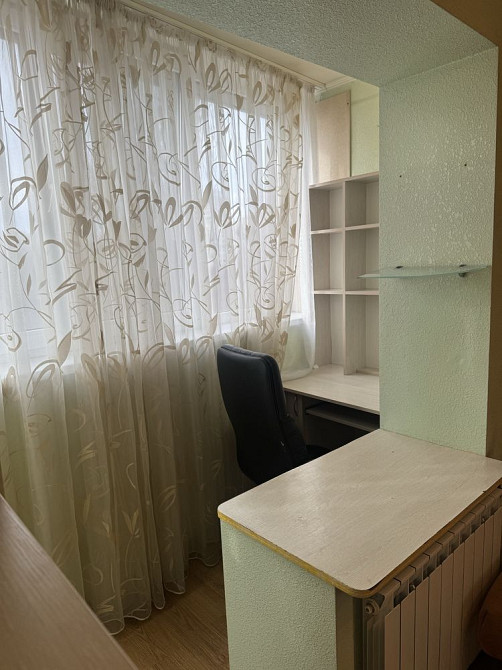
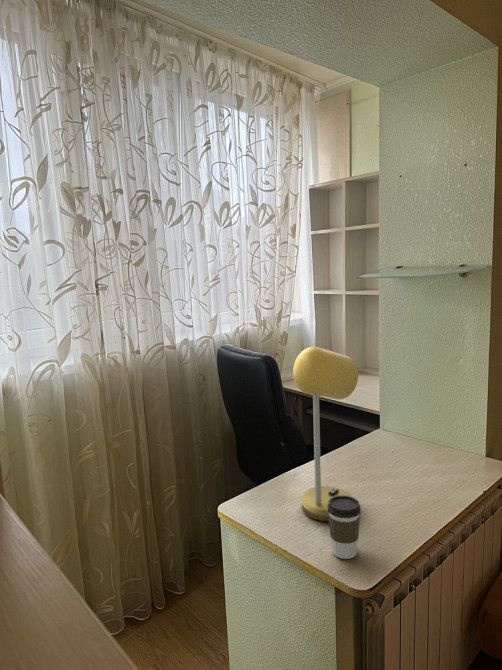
+ coffee cup [328,495,362,560]
+ desk lamp [292,345,359,522]
